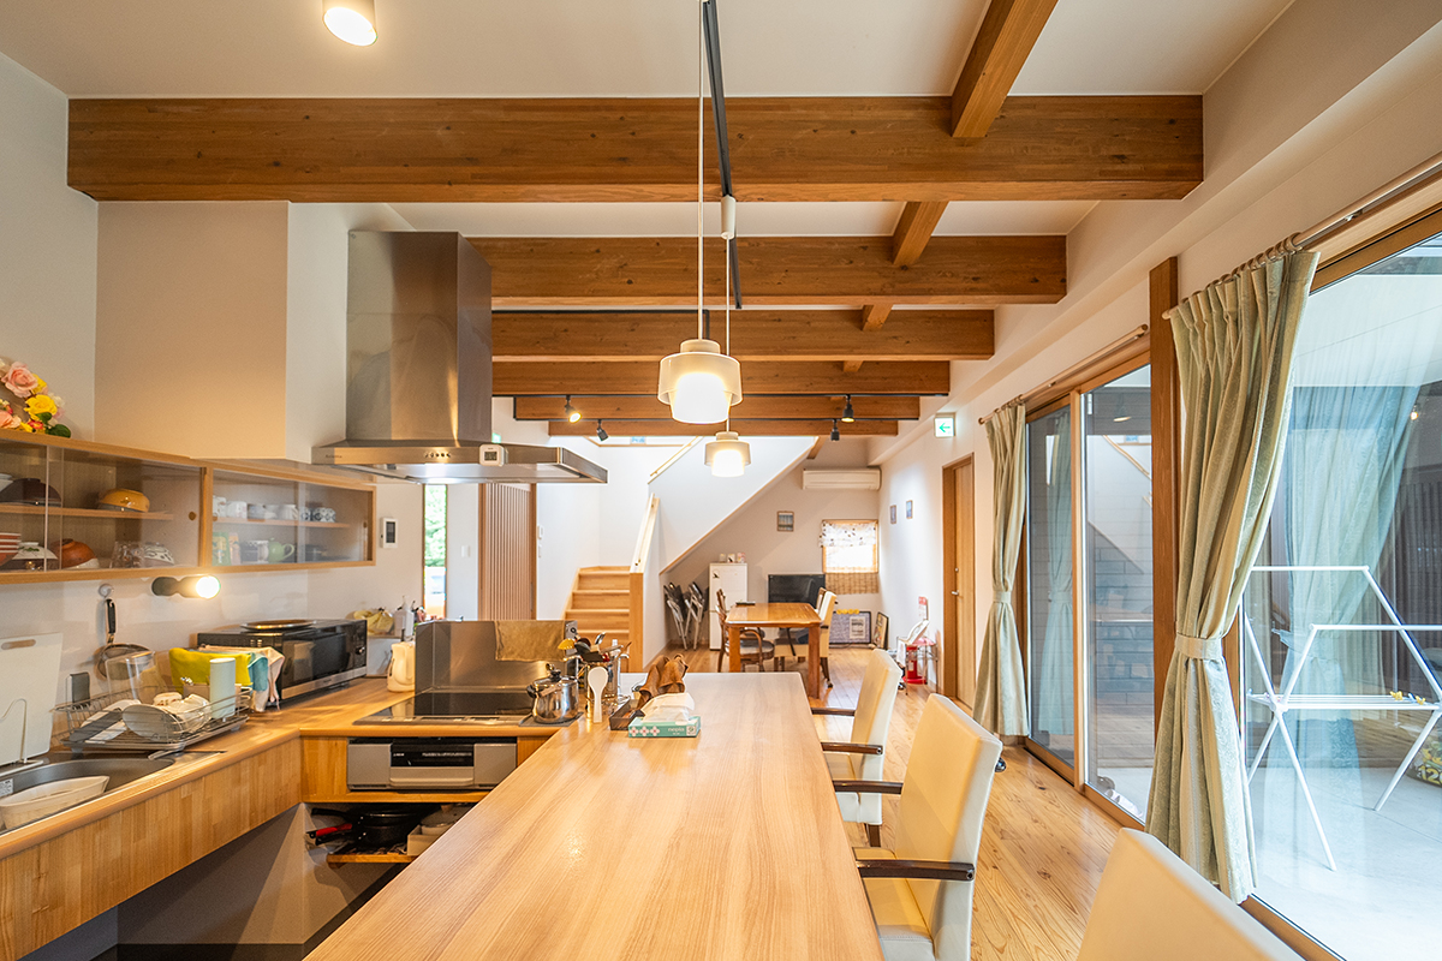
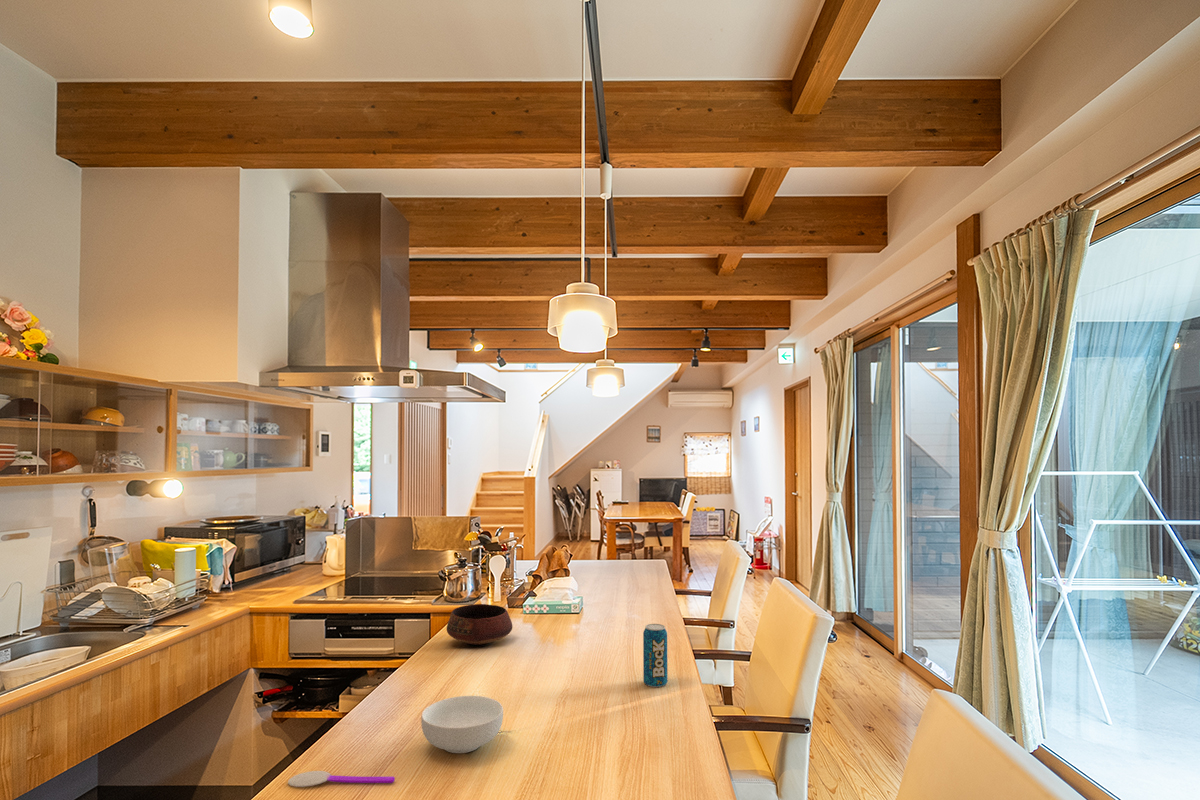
+ spoon [287,770,396,788]
+ bowl [446,603,513,646]
+ beverage can [642,623,668,688]
+ cereal bowl [420,695,504,754]
